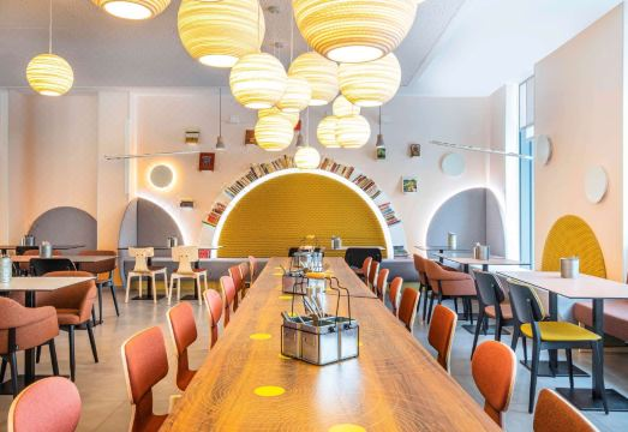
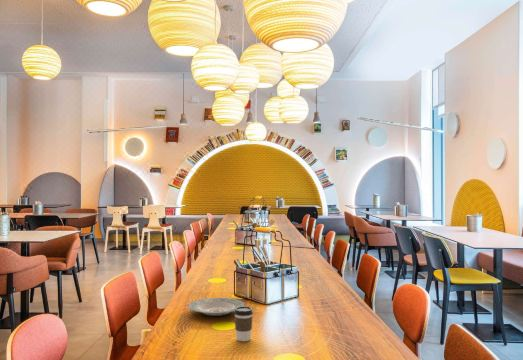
+ plate [187,297,246,317]
+ coffee cup [233,306,254,342]
